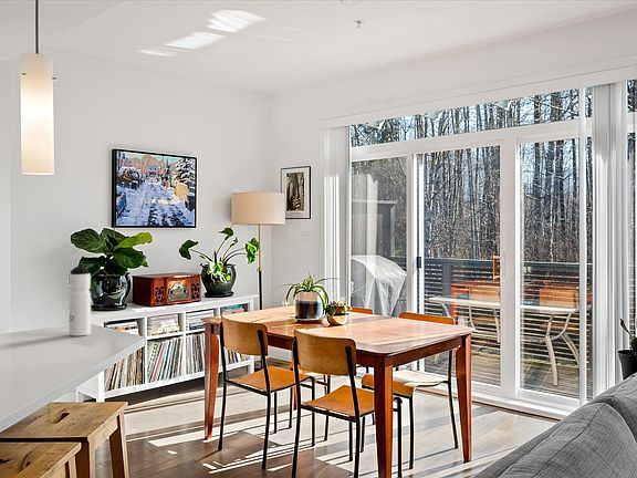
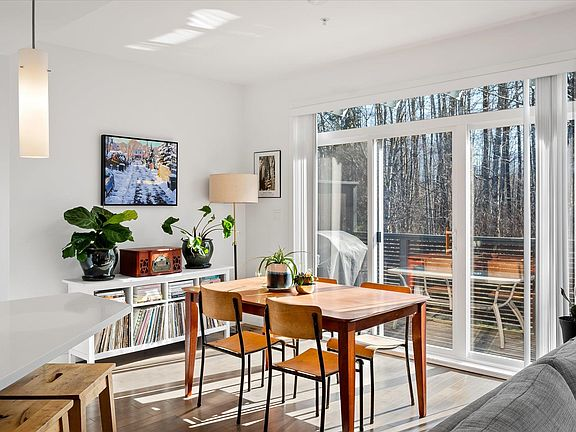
- water bottle [69,263,92,336]
